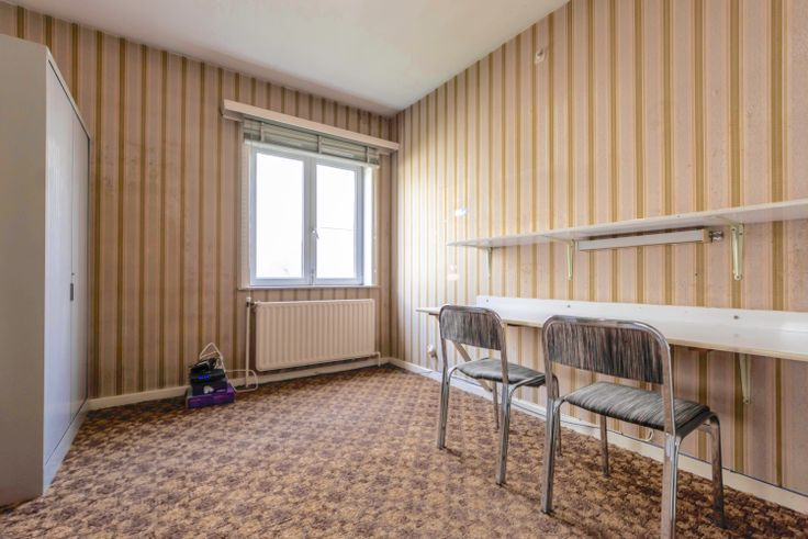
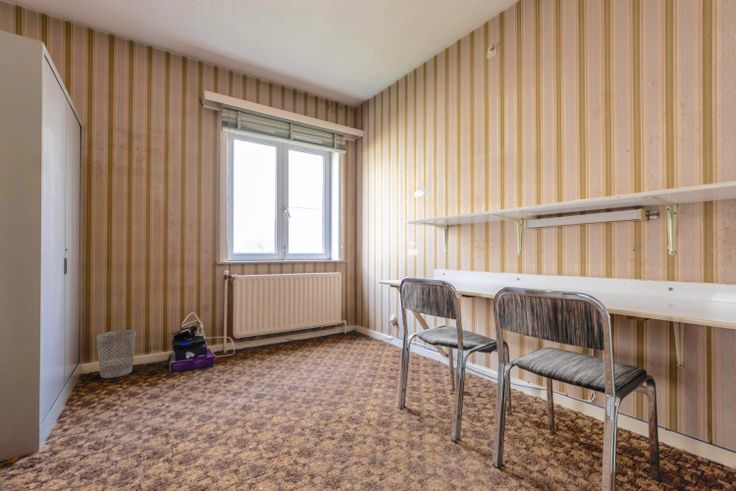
+ wastebasket [95,329,137,379]
